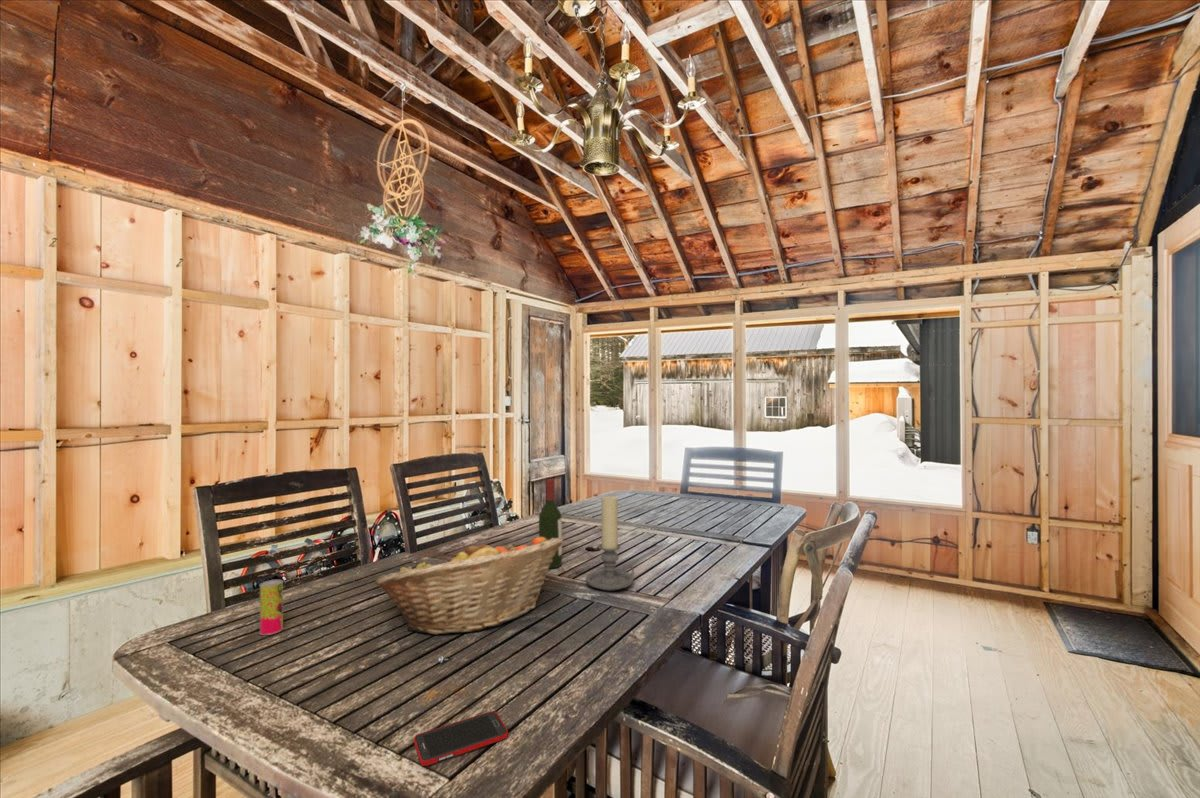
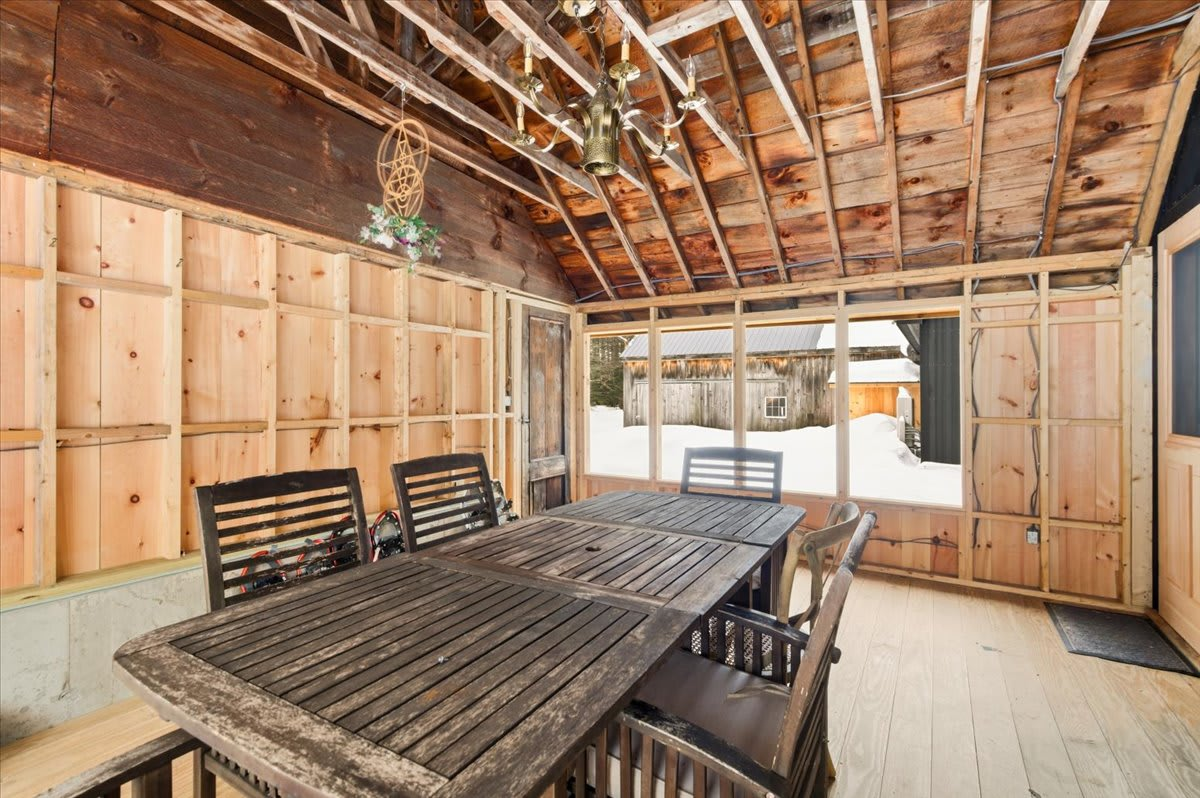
- candle holder [585,495,635,592]
- cell phone [413,710,509,767]
- wine bottle [538,478,563,570]
- beverage can [258,579,285,636]
- fruit basket [374,536,564,636]
